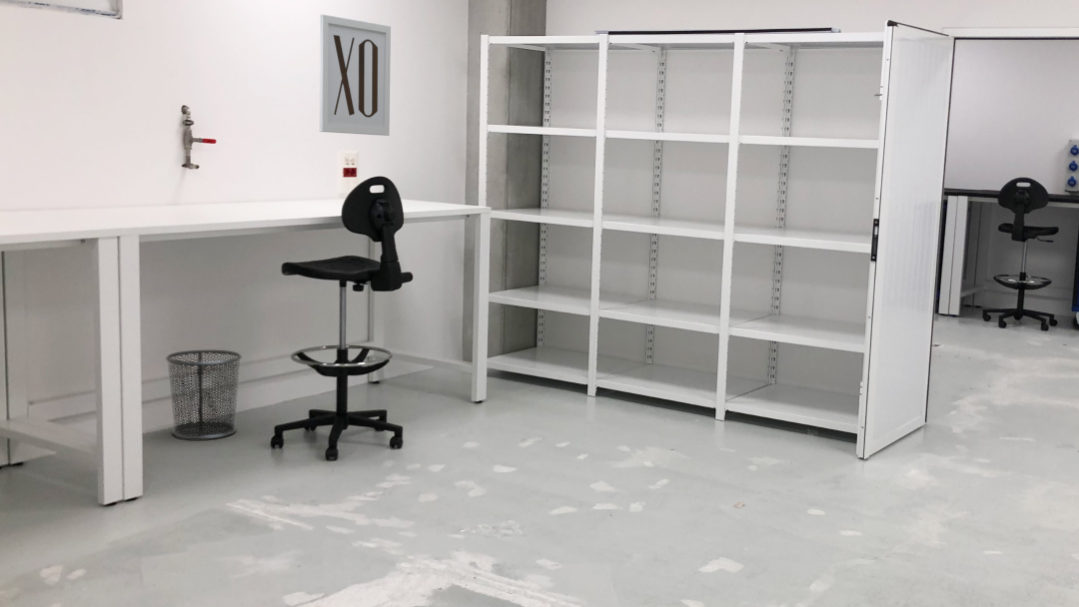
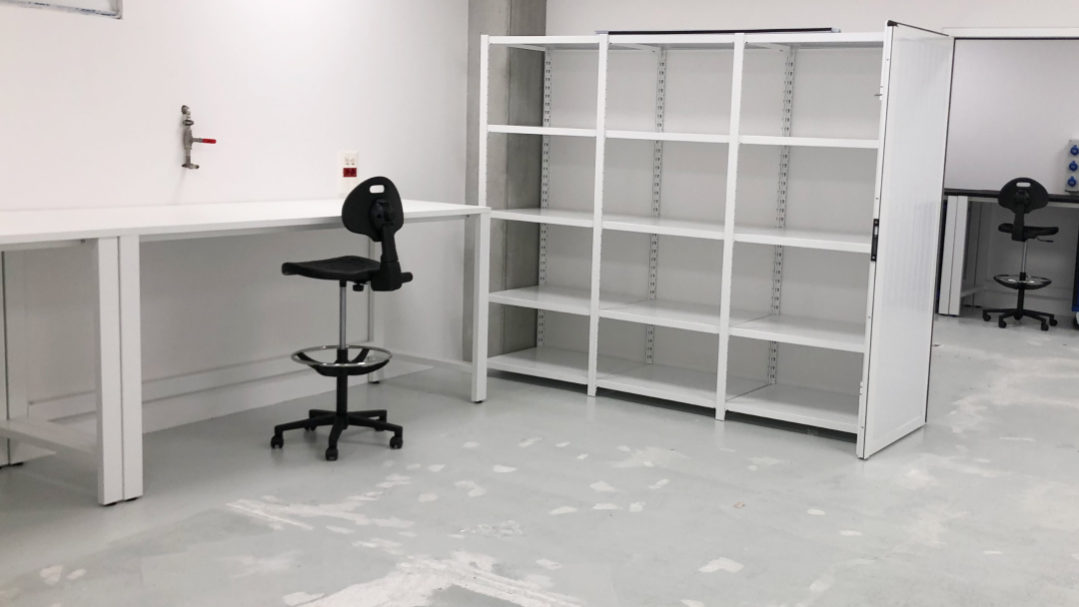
- waste bin [165,349,243,440]
- wall art [319,13,392,137]
